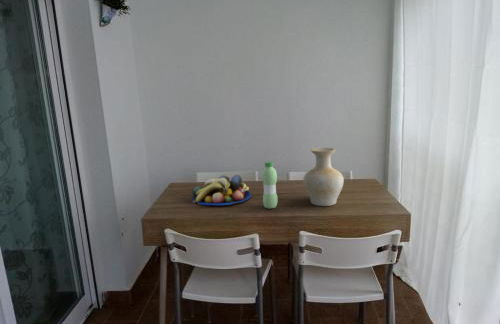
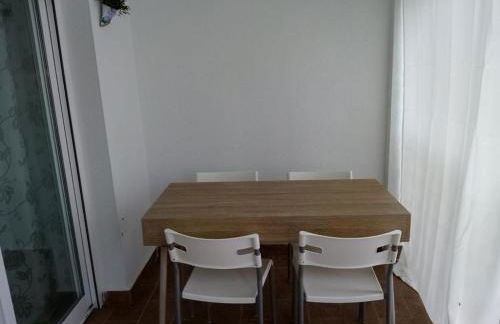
- vase [302,146,345,207]
- fruit bowl [191,174,252,206]
- water bottle [261,161,279,210]
